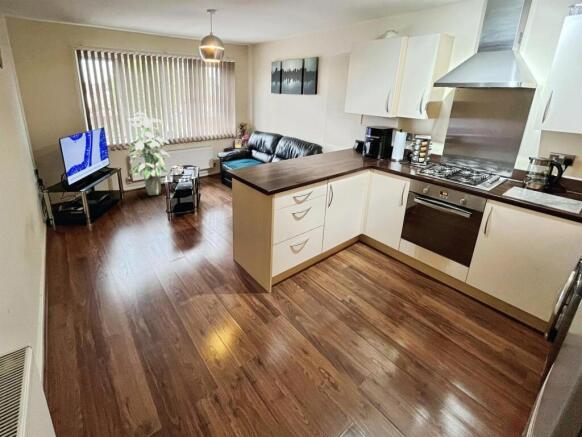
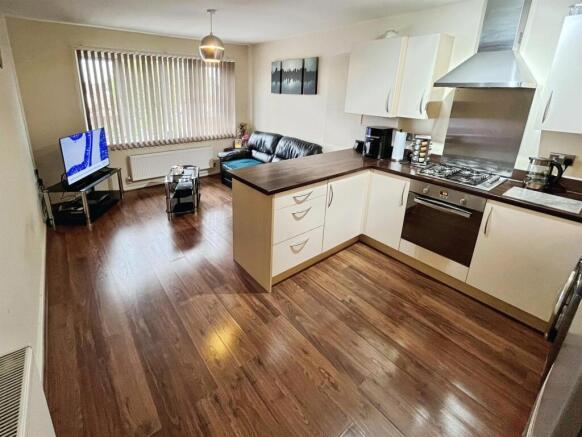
- indoor plant [125,111,171,196]
